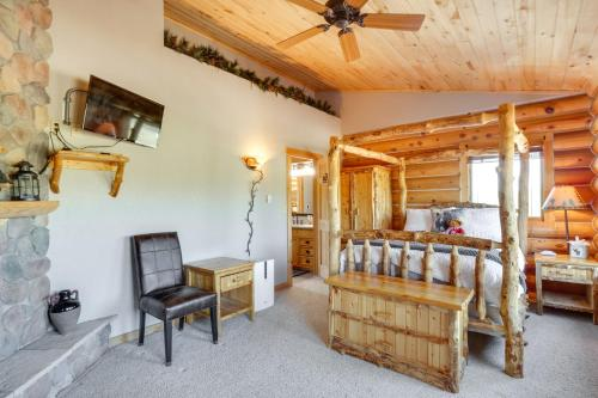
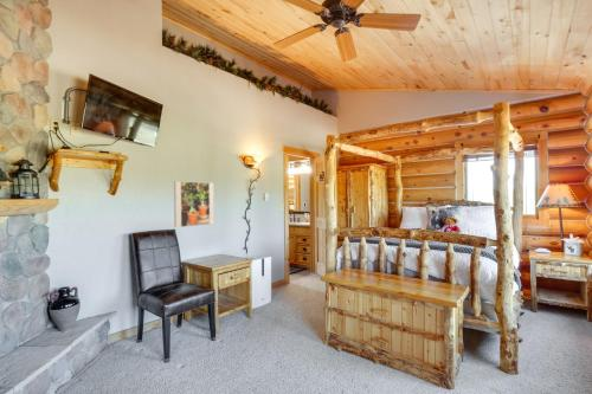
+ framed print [173,180,215,228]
